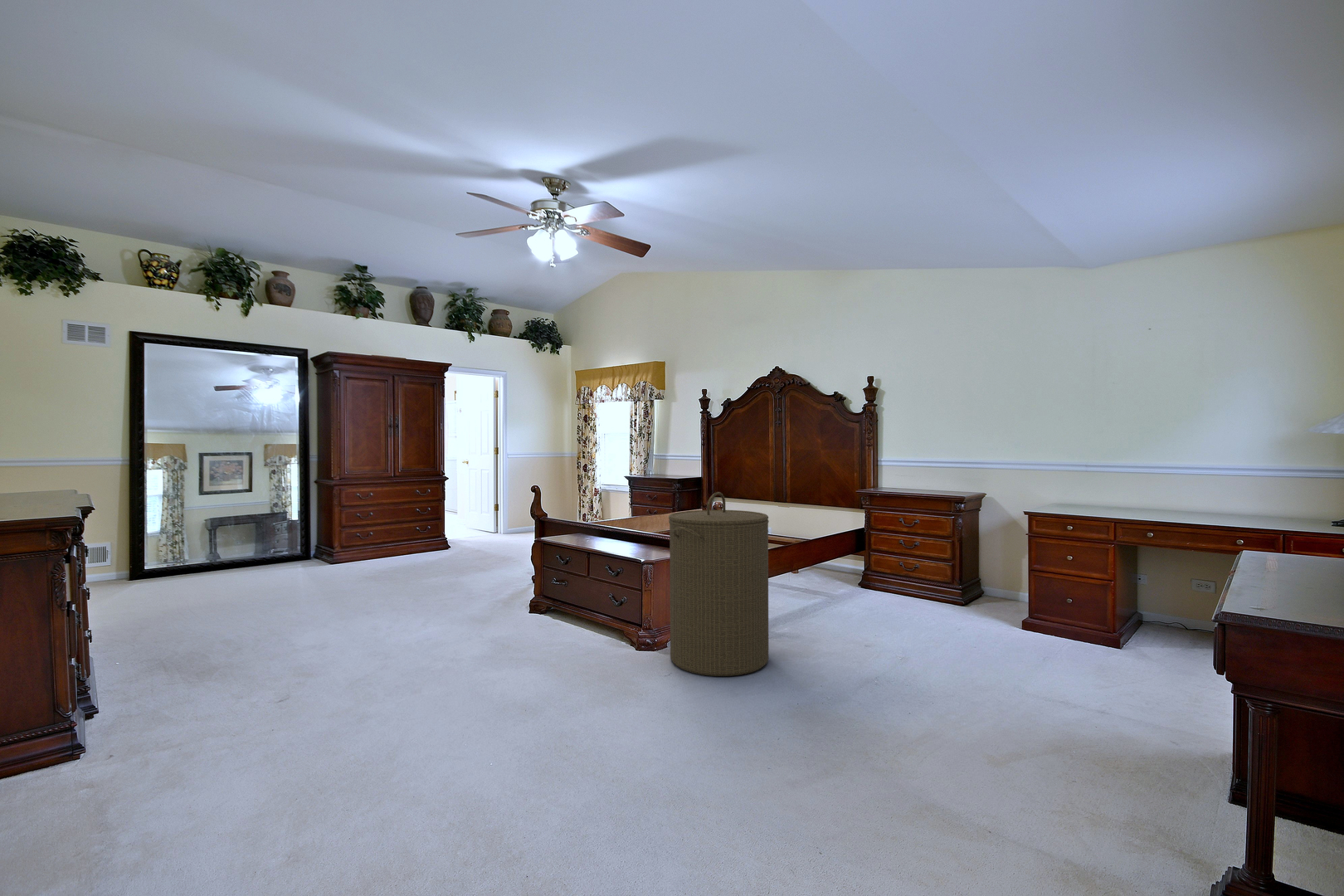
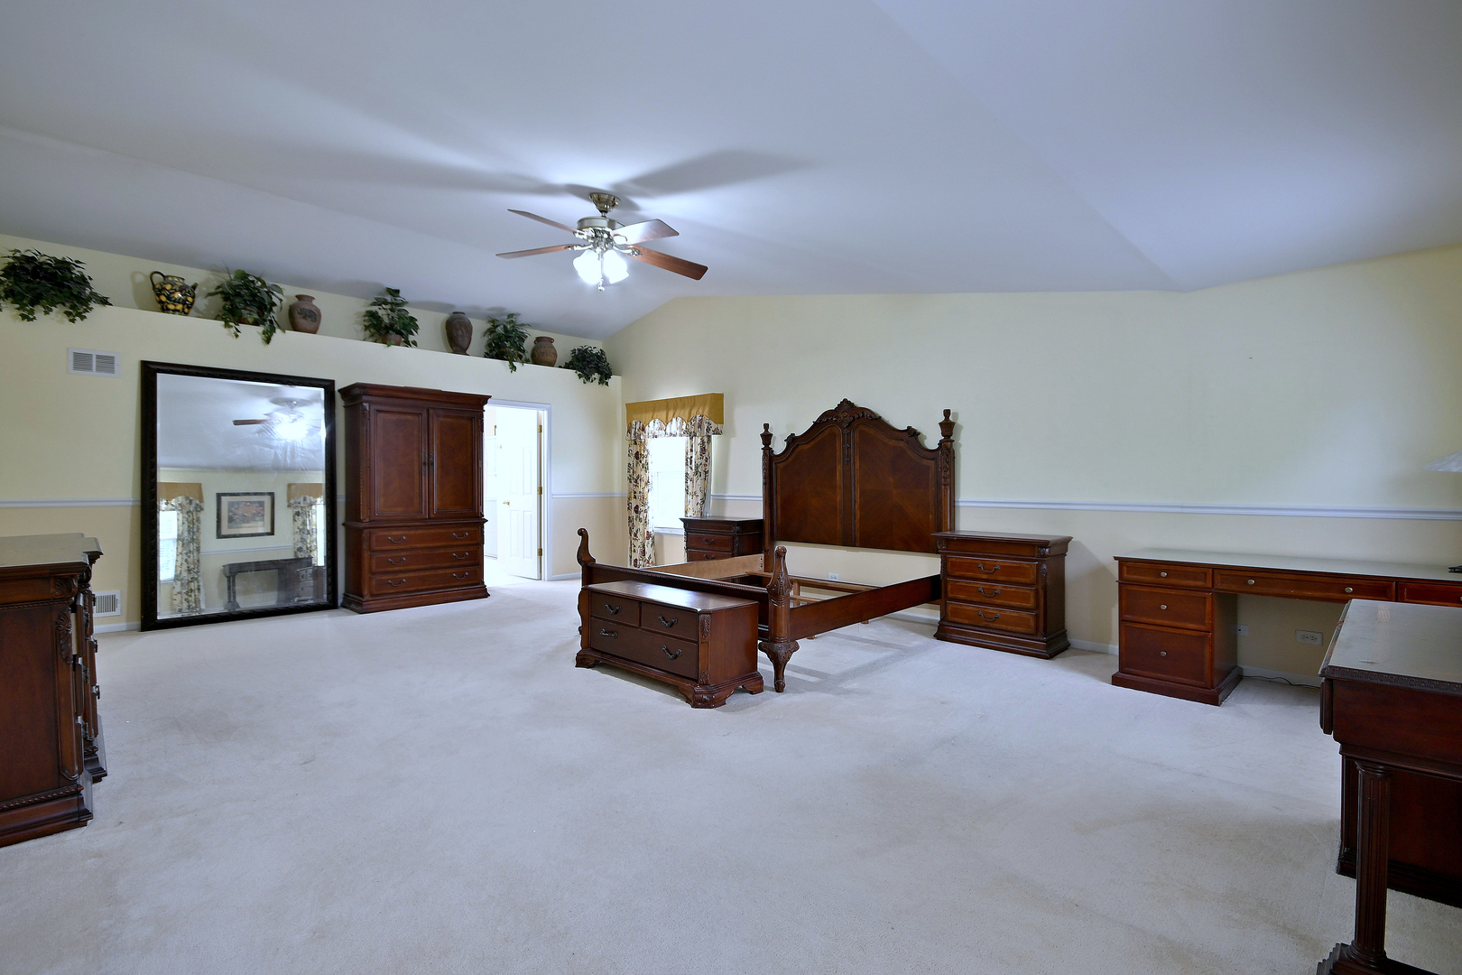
- laundry hamper [668,491,770,677]
